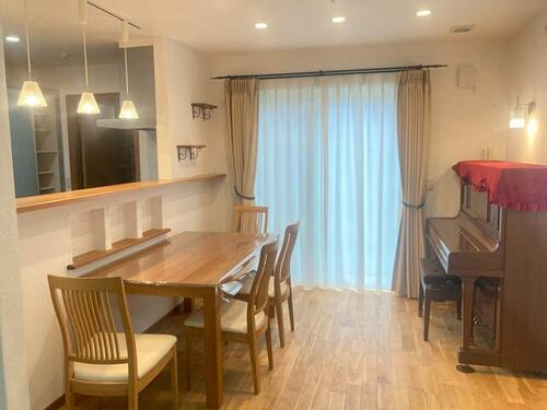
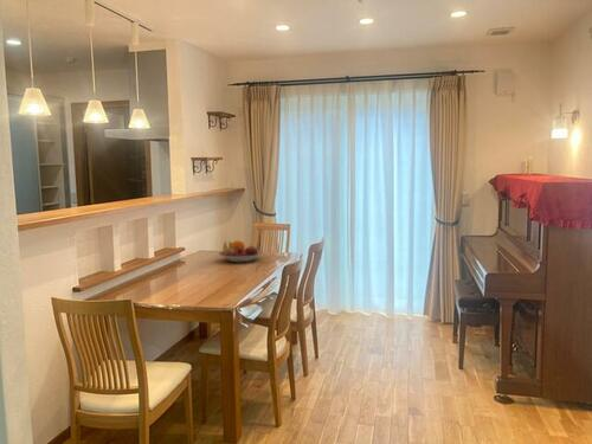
+ fruit bowl [218,240,264,263]
